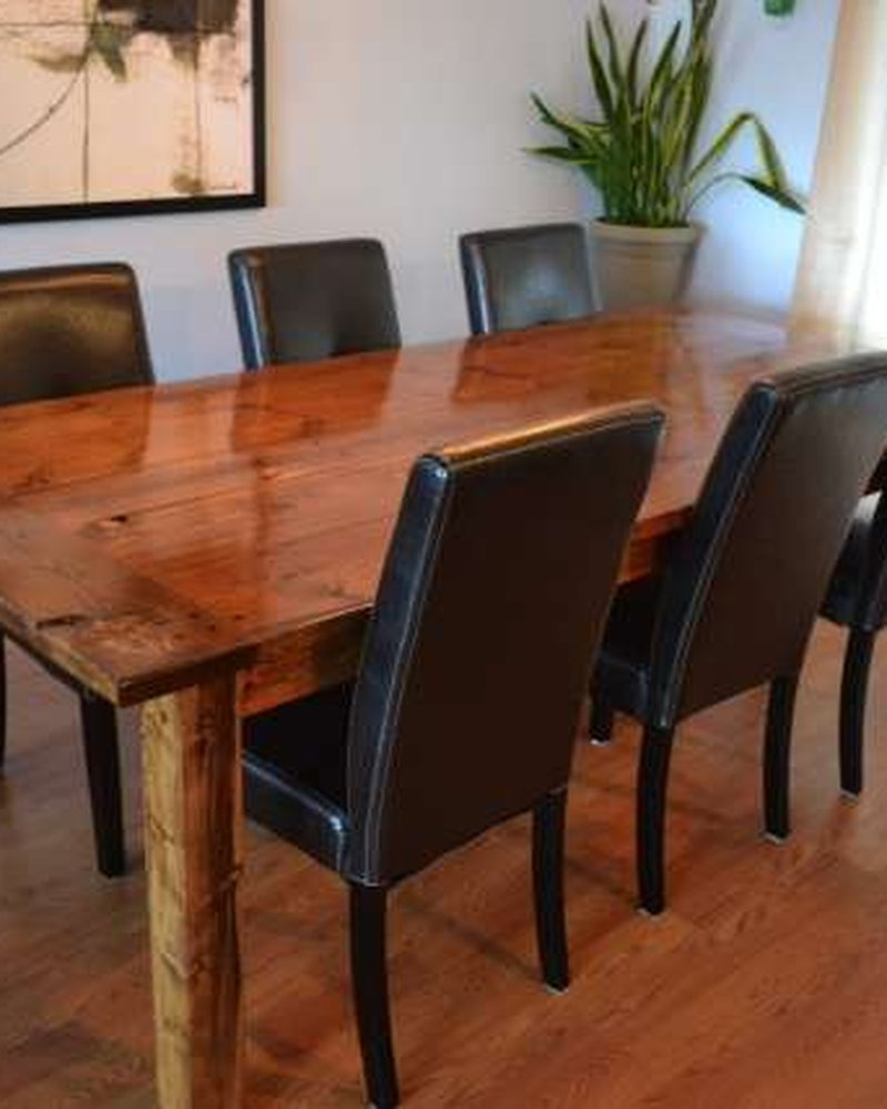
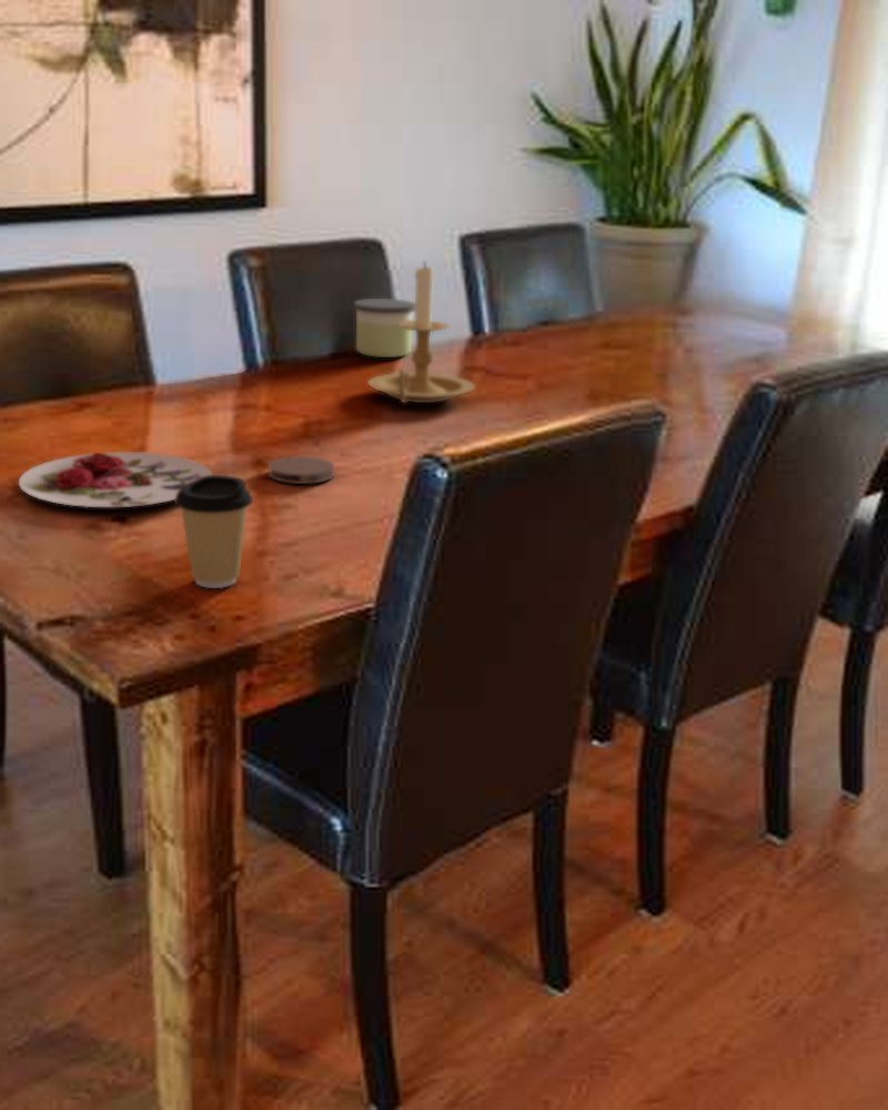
+ coaster [266,455,335,485]
+ candle [353,297,415,359]
+ coffee cup [173,474,254,589]
+ plate [18,451,213,508]
+ candle holder [366,260,476,404]
